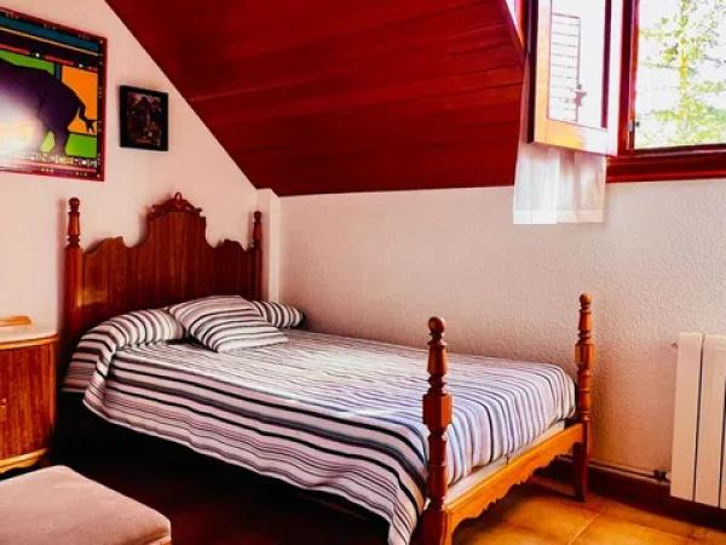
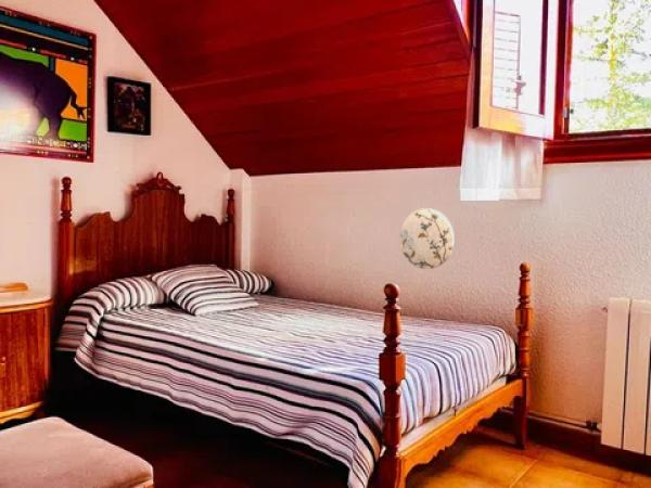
+ decorative plate [398,207,456,270]
